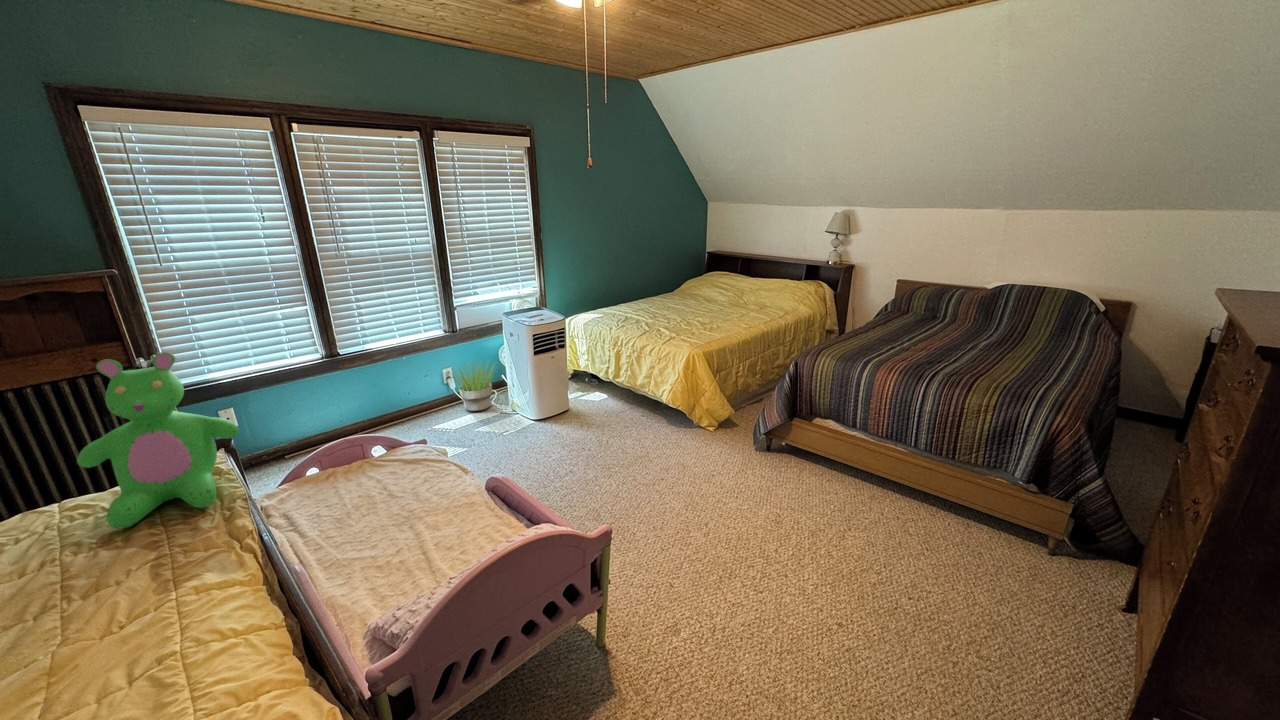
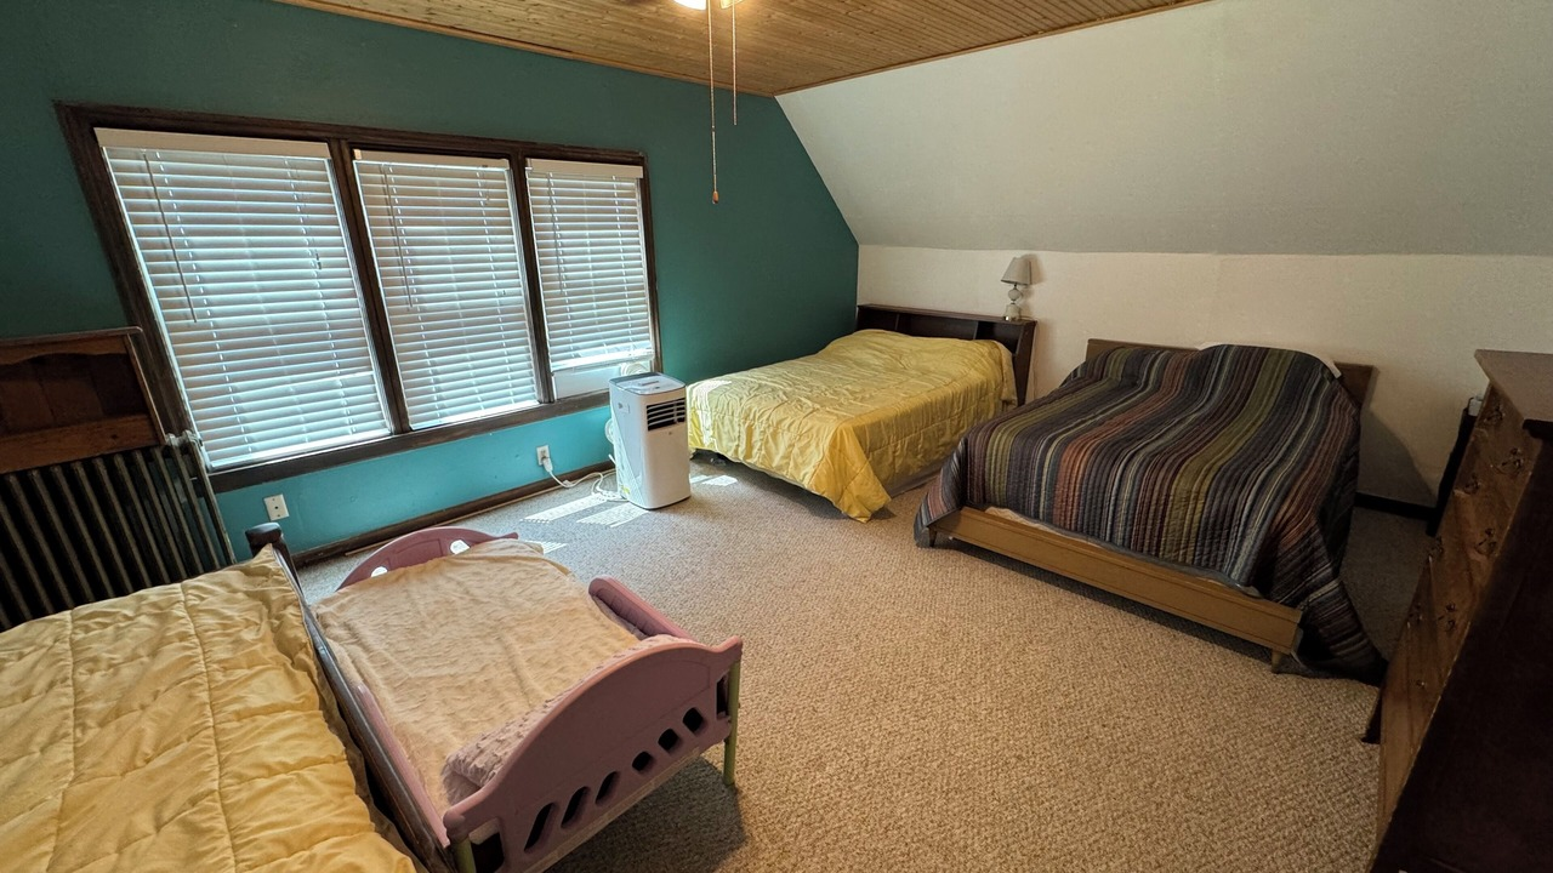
- teddy bear [76,351,240,530]
- potted plant [446,358,498,412]
